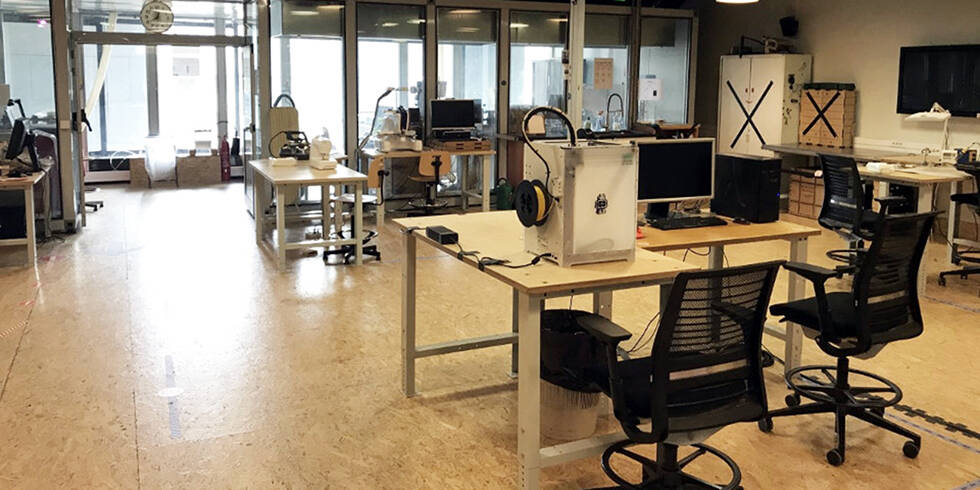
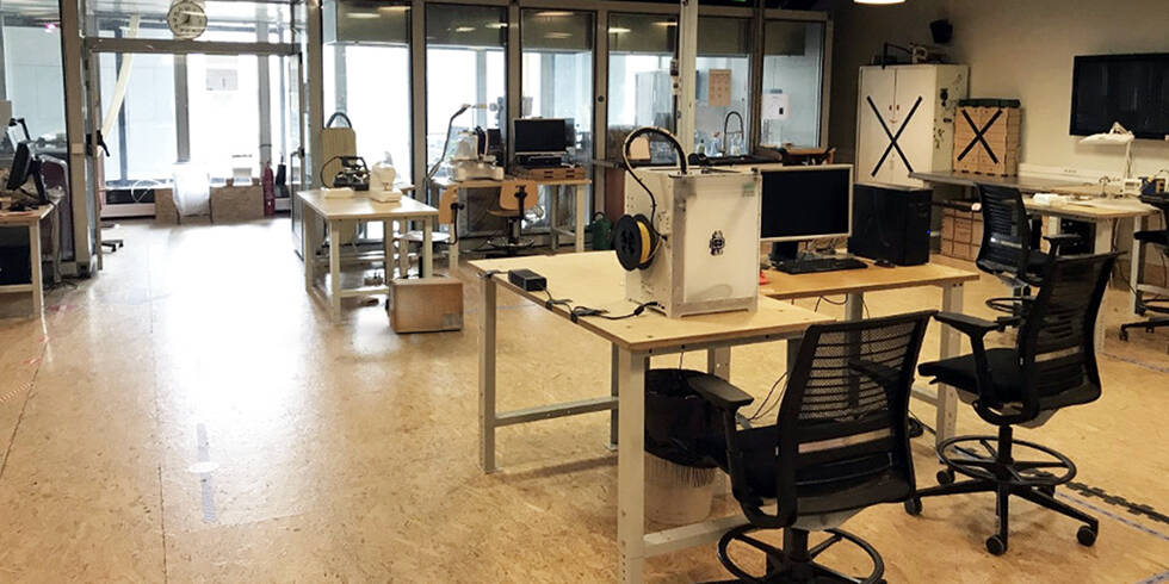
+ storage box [388,275,465,334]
